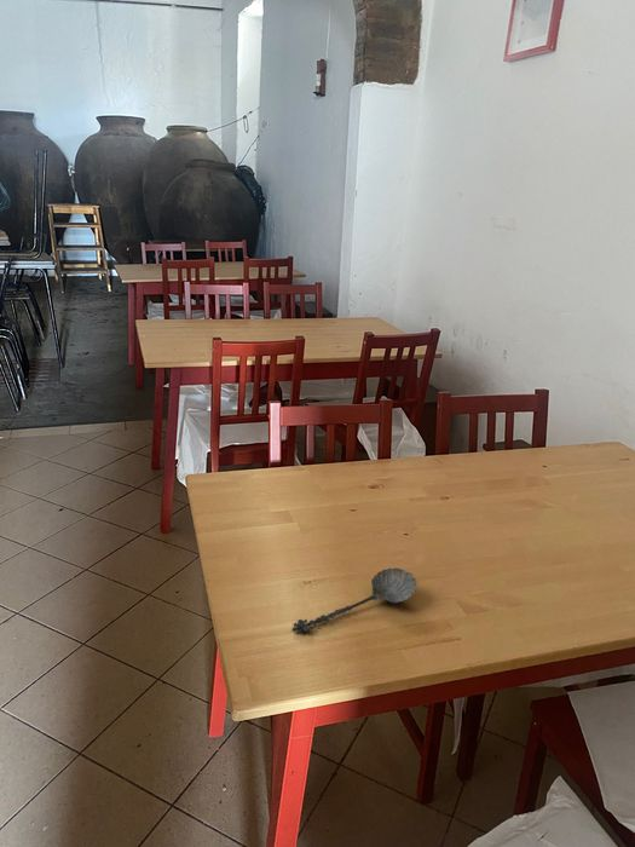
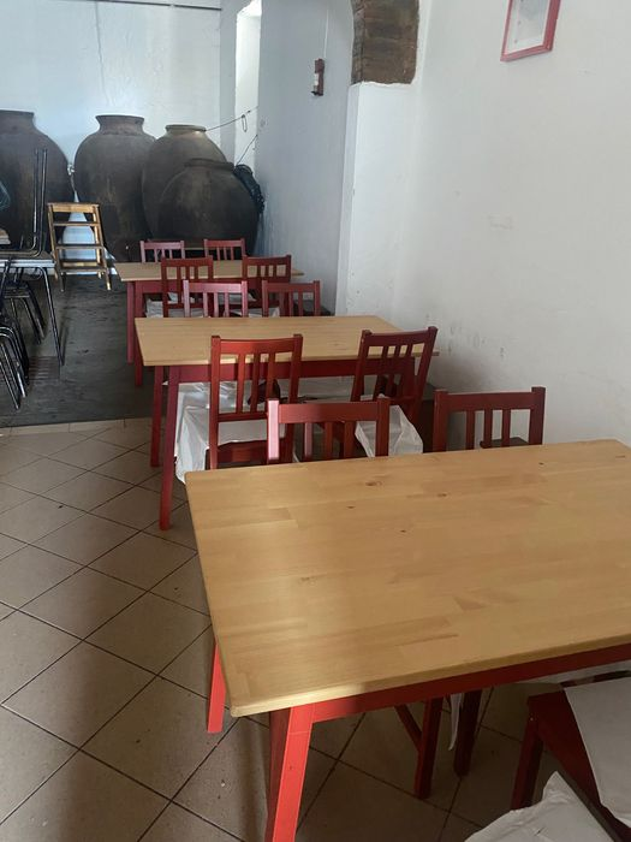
- spoon [290,566,417,634]
